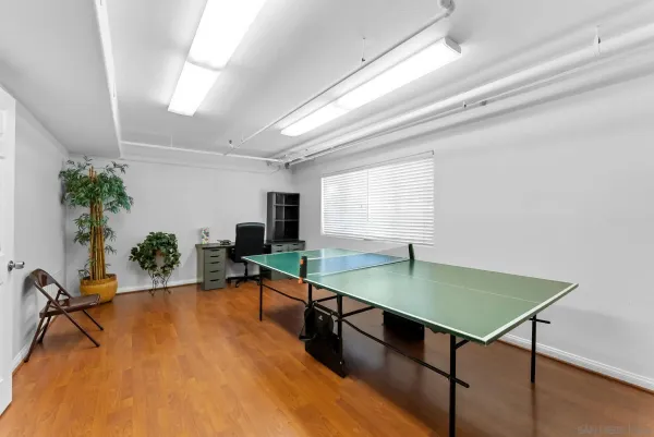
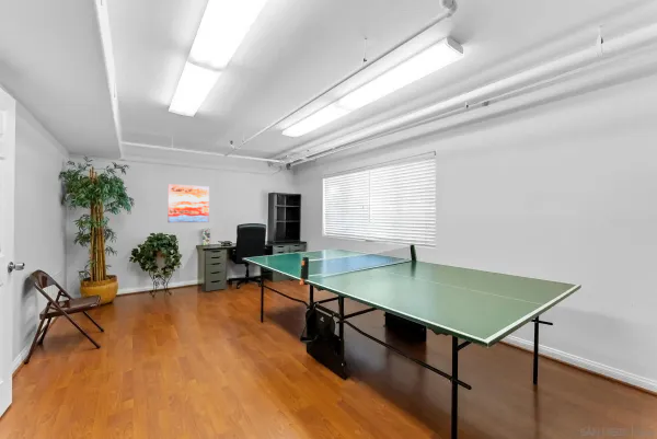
+ wall art [166,183,210,223]
